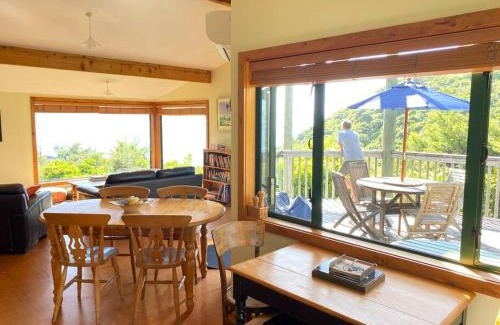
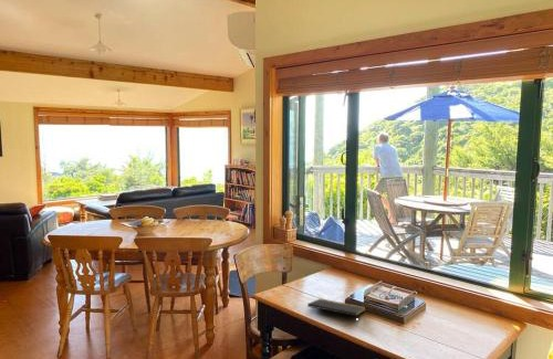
+ notepad [306,297,366,325]
